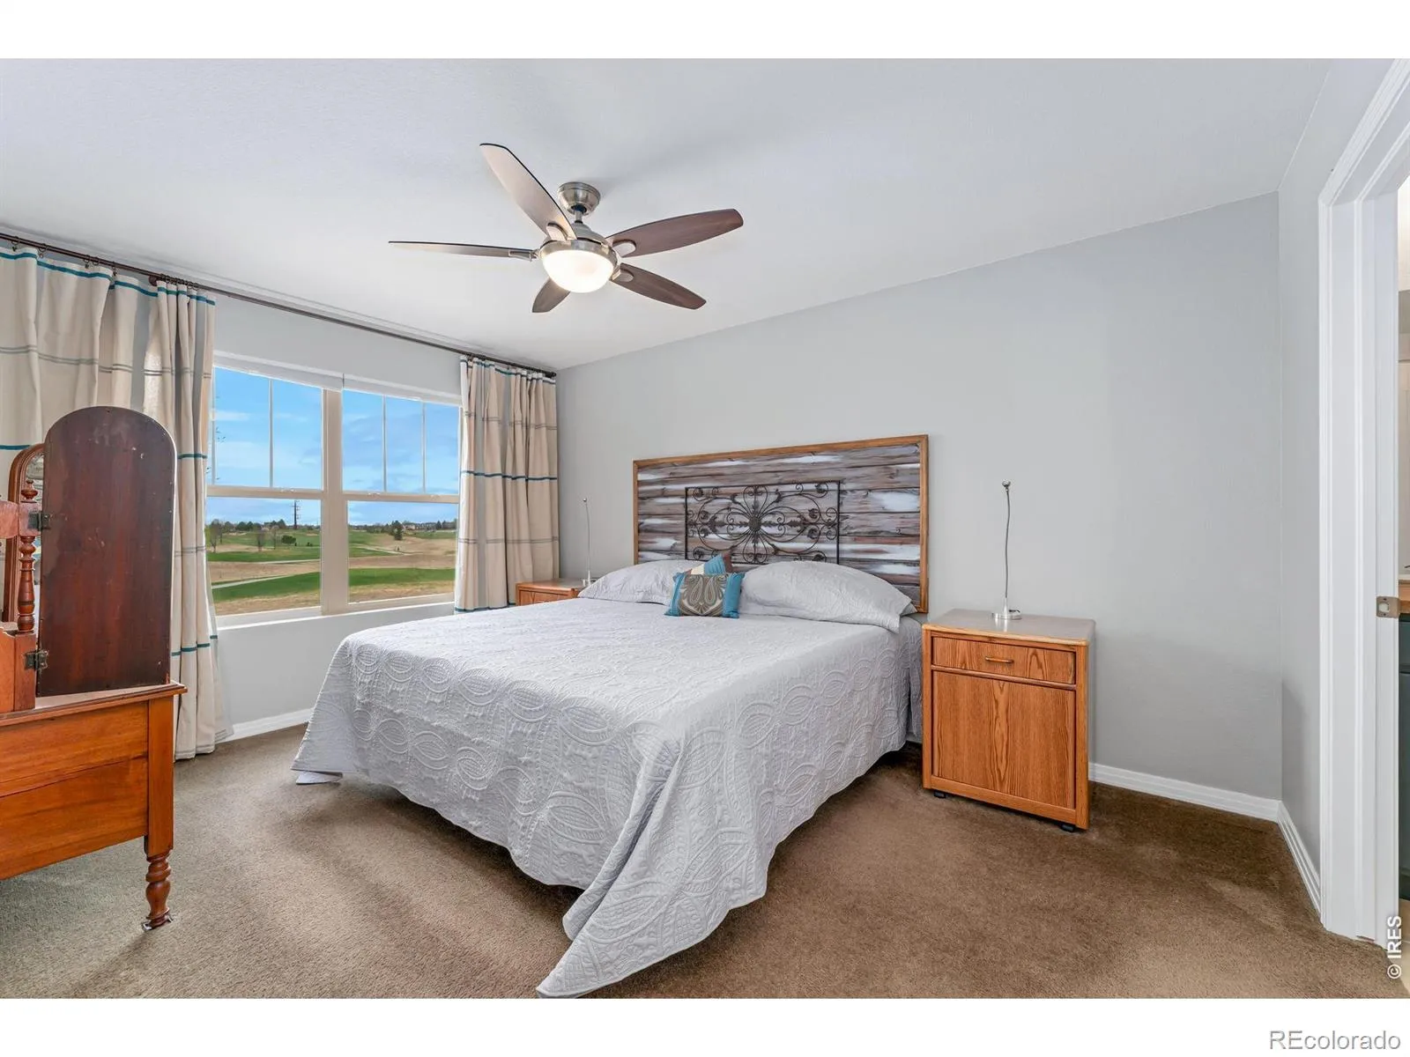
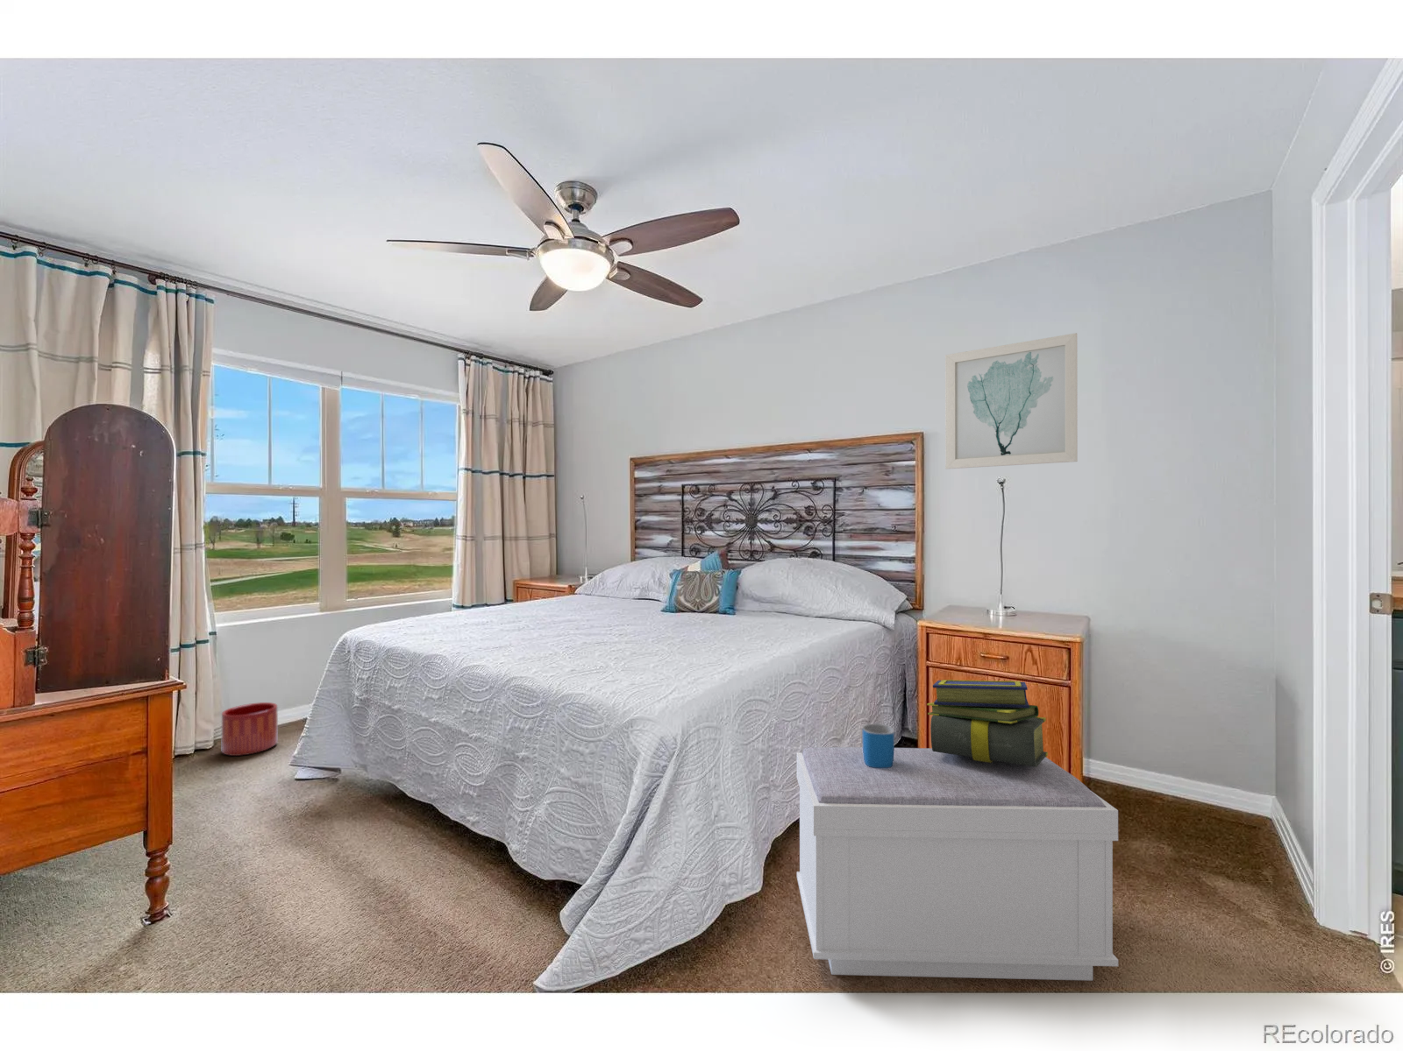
+ wall art [945,332,1078,469]
+ planter [221,701,278,756]
+ bench [795,746,1119,981]
+ stack of books [926,679,1048,767]
+ mug [862,723,895,768]
